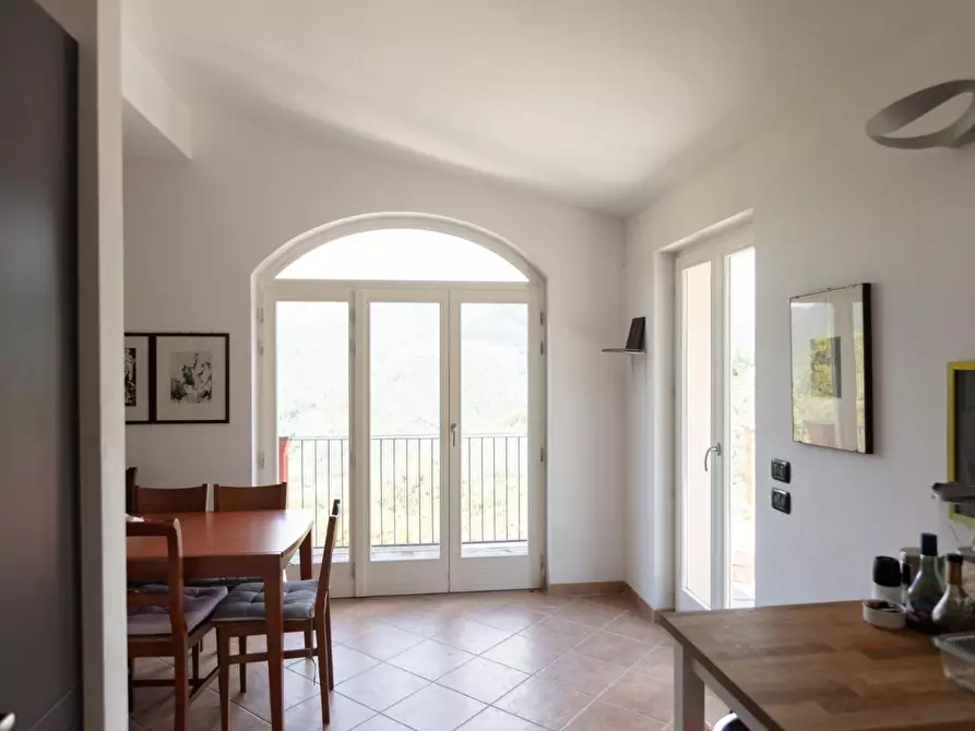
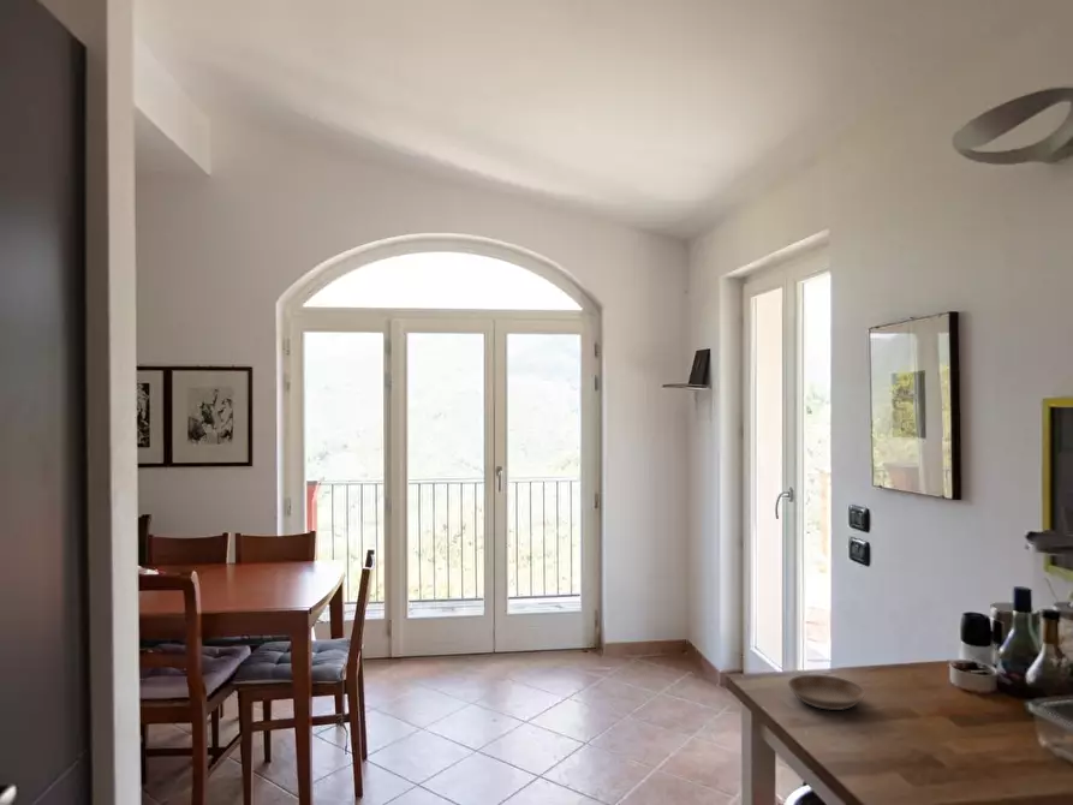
+ saucer [787,674,866,711]
